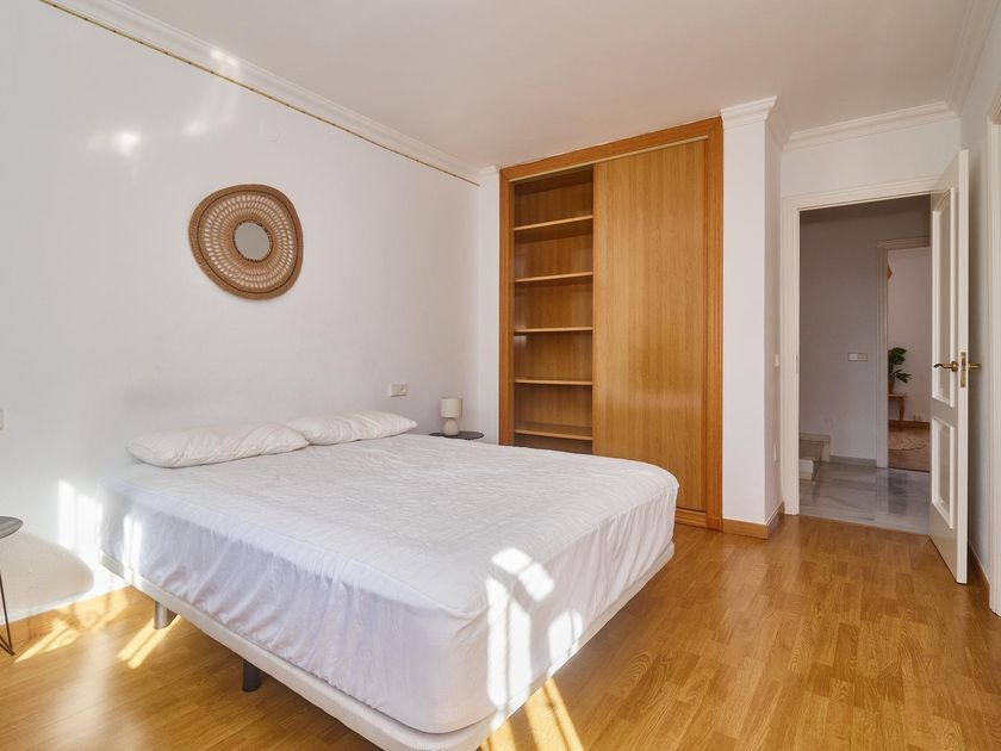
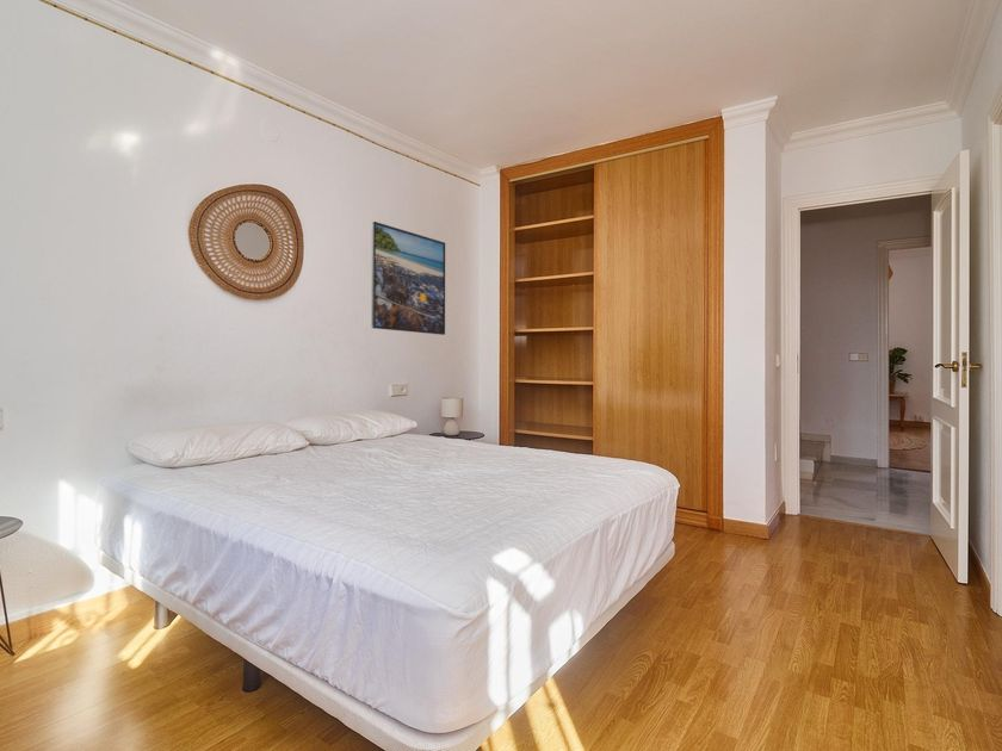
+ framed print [371,221,446,336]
